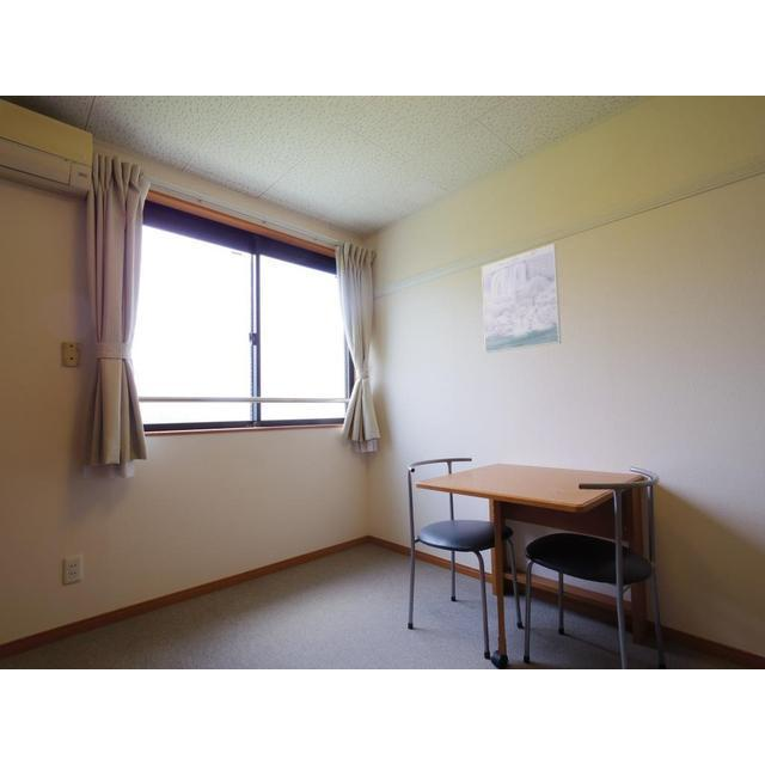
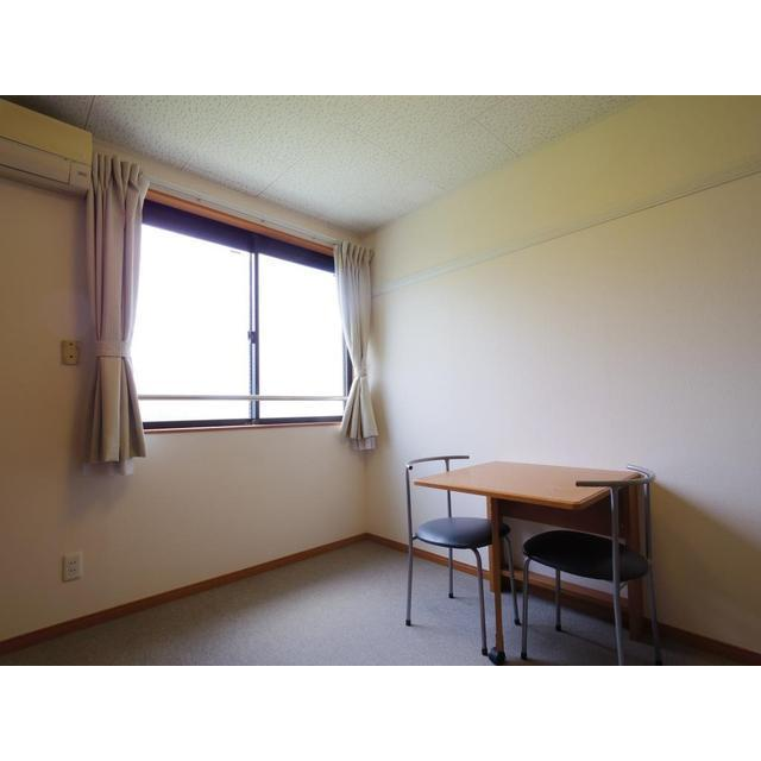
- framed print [481,243,563,354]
